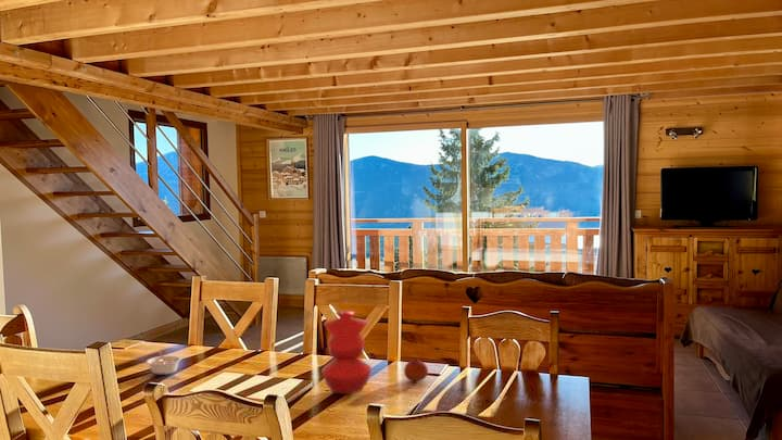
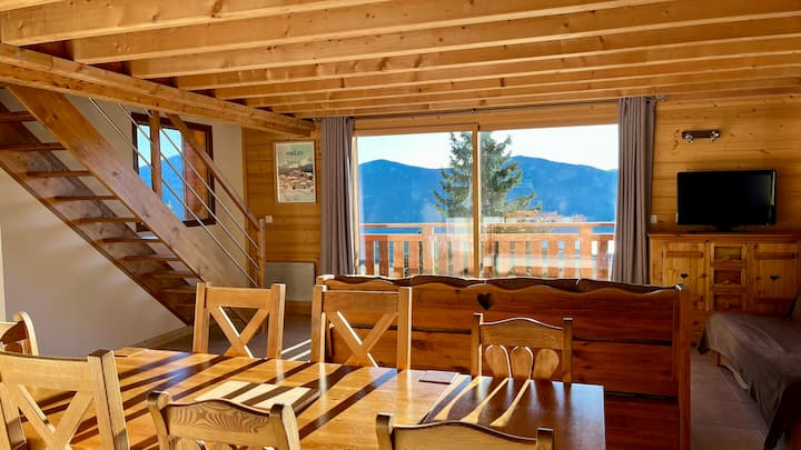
- legume [146,351,182,376]
- fruit [403,357,429,382]
- vase [320,310,373,395]
